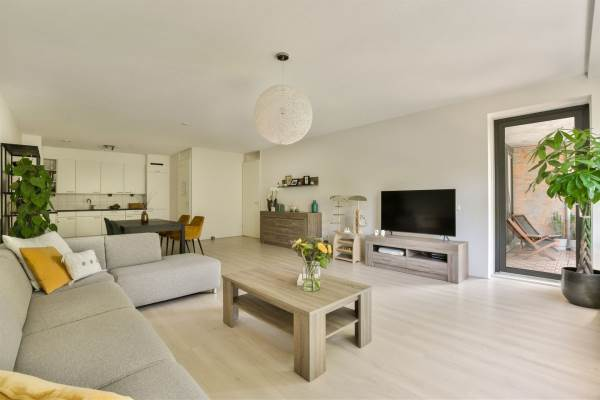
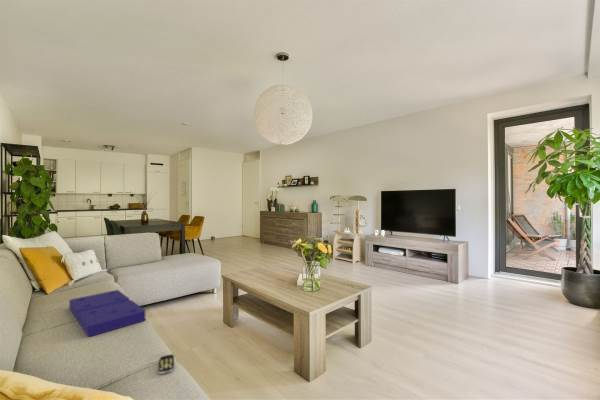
+ cushion [68,289,146,338]
+ remote control [157,353,175,375]
